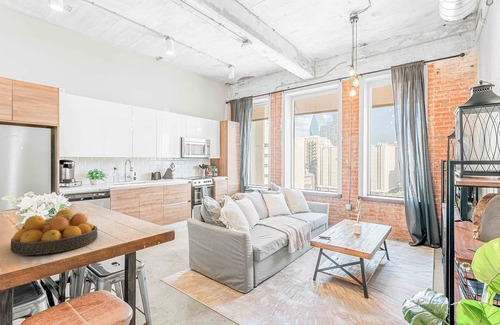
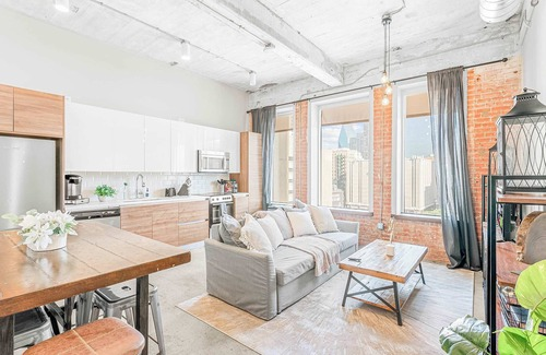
- fruit bowl [10,208,99,256]
